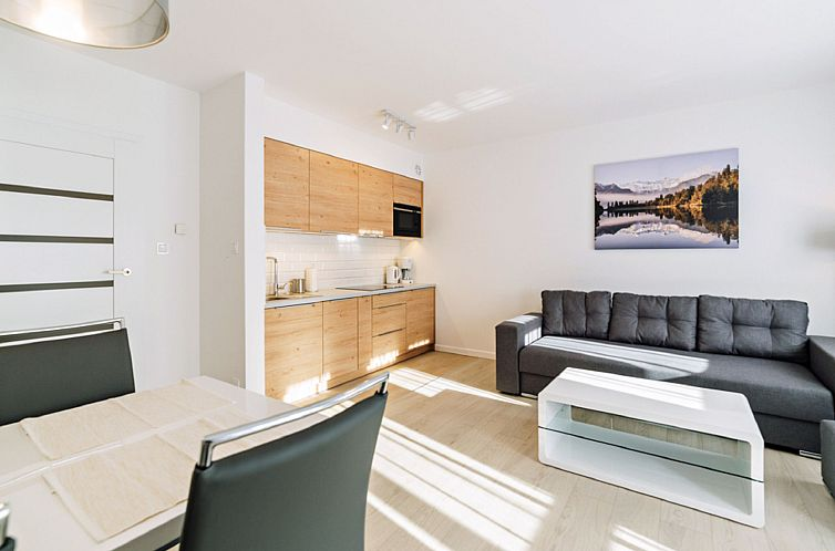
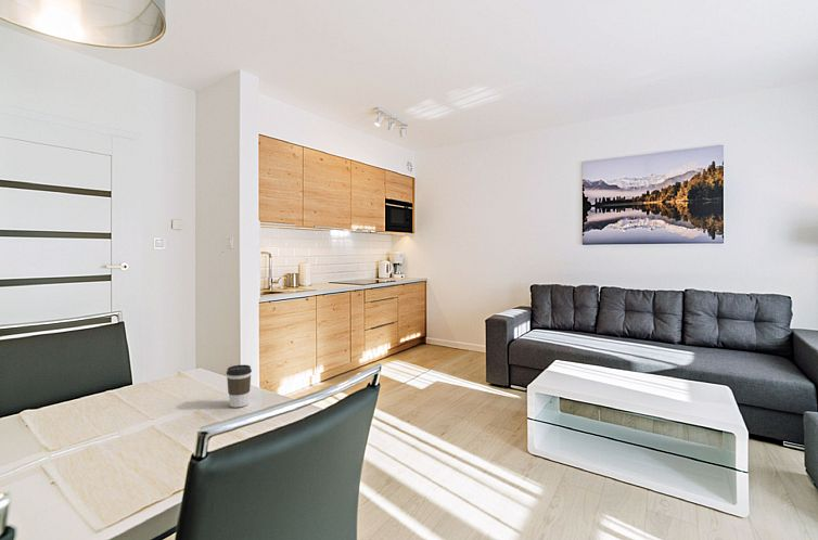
+ coffee cup [226,364,253,409]
